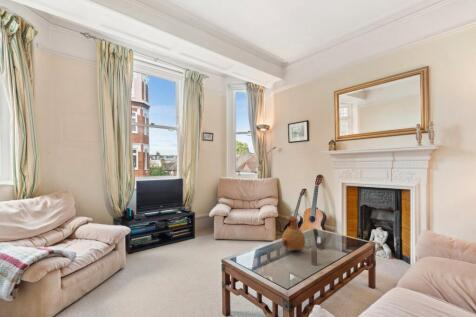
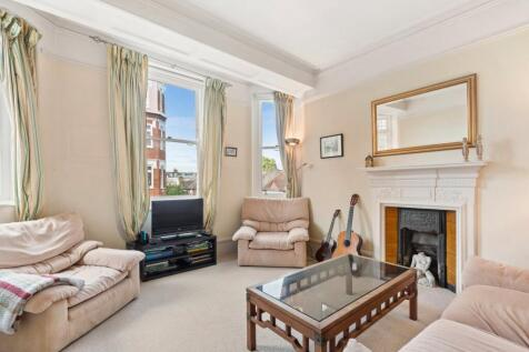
- vase [281,215,306,251]
